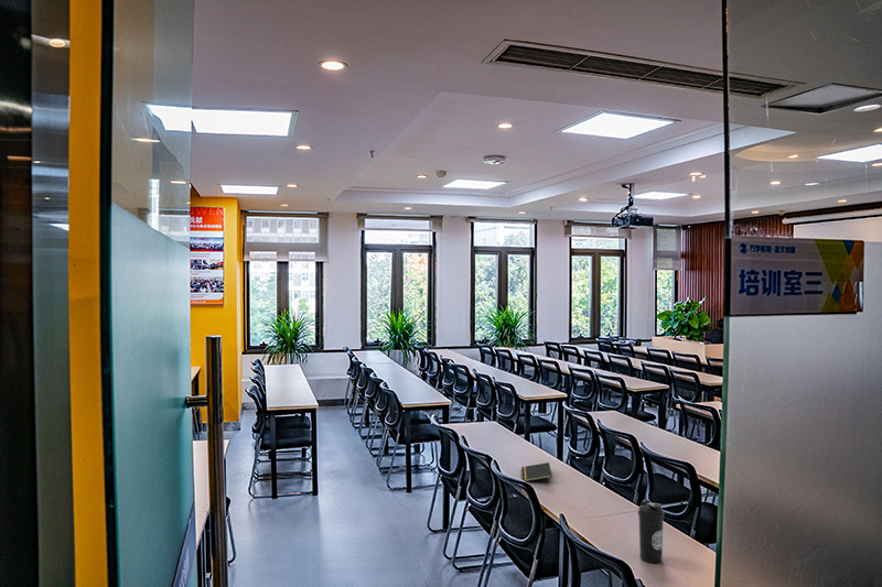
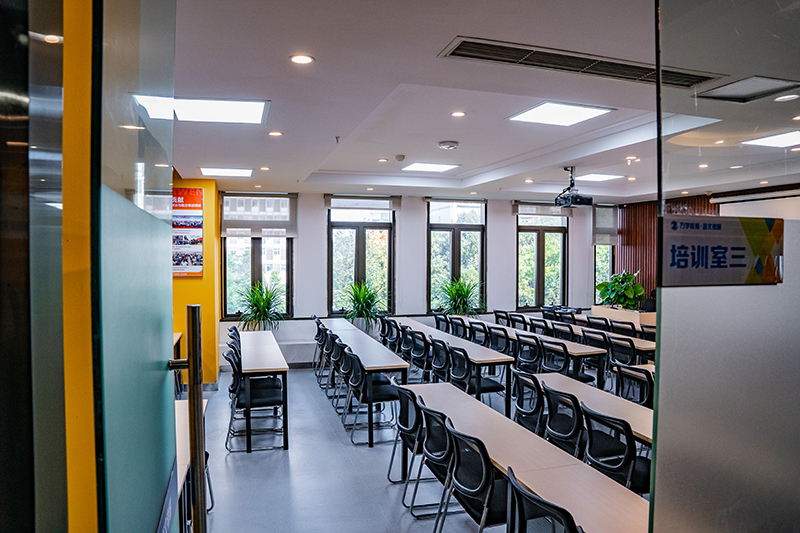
- notepad [520,461,553,482]
- water bottle [637,499,665,564]
